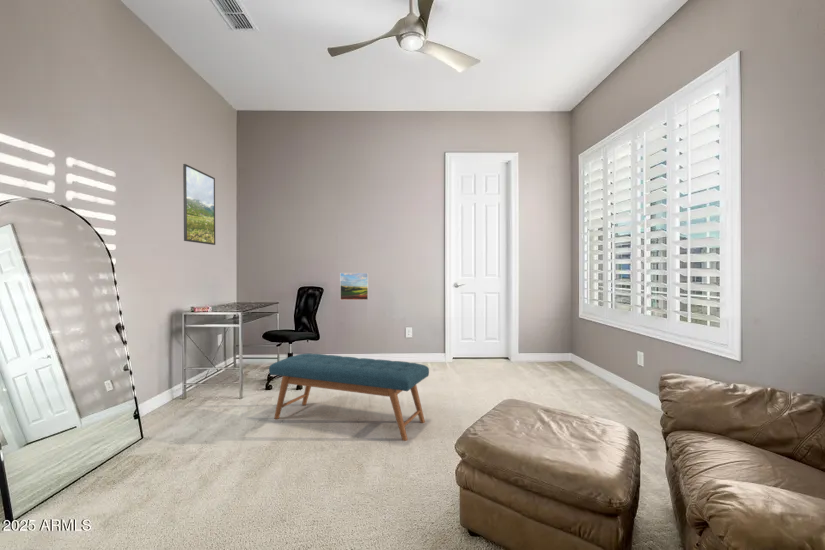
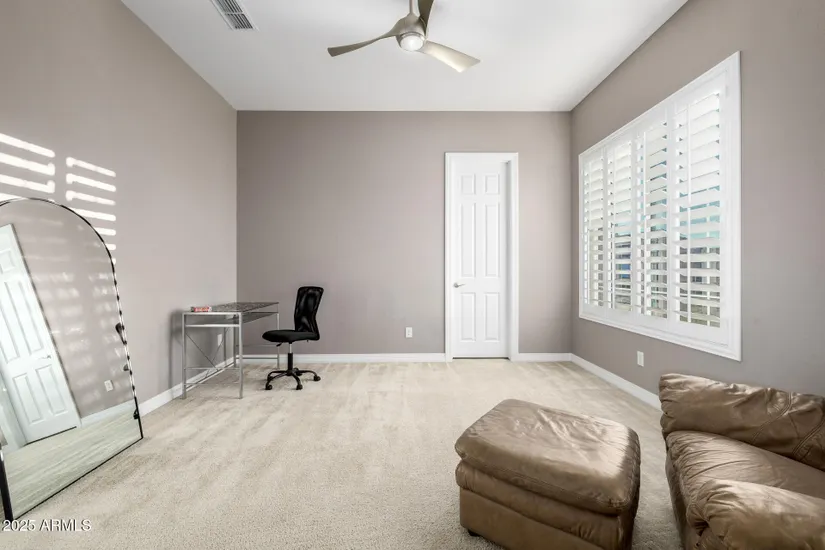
- bench [268,352,430,442]
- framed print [182,163,216,246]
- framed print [339,272,369,301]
